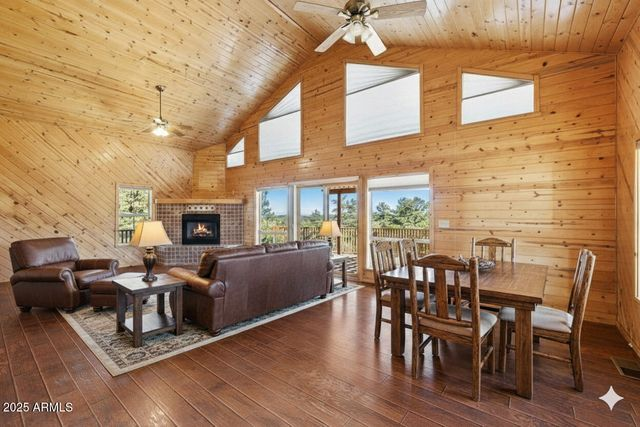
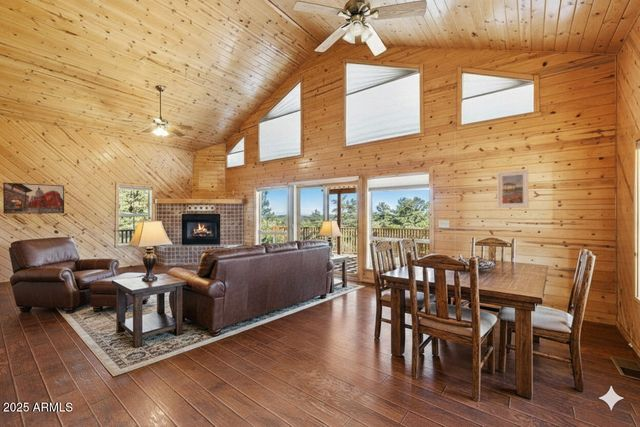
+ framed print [496,169,530,209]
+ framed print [2,181,65,215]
